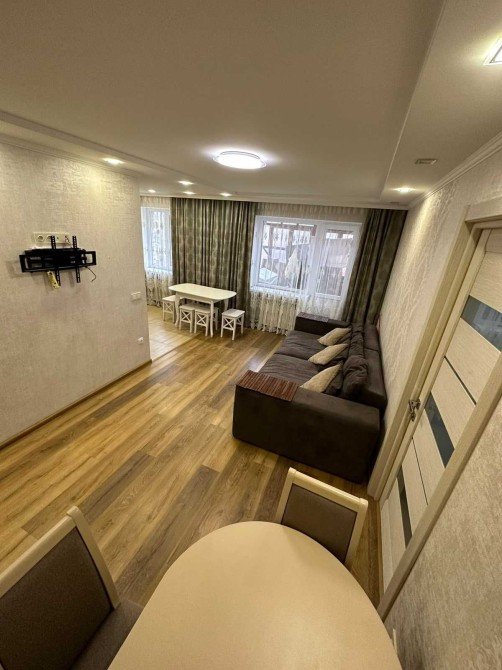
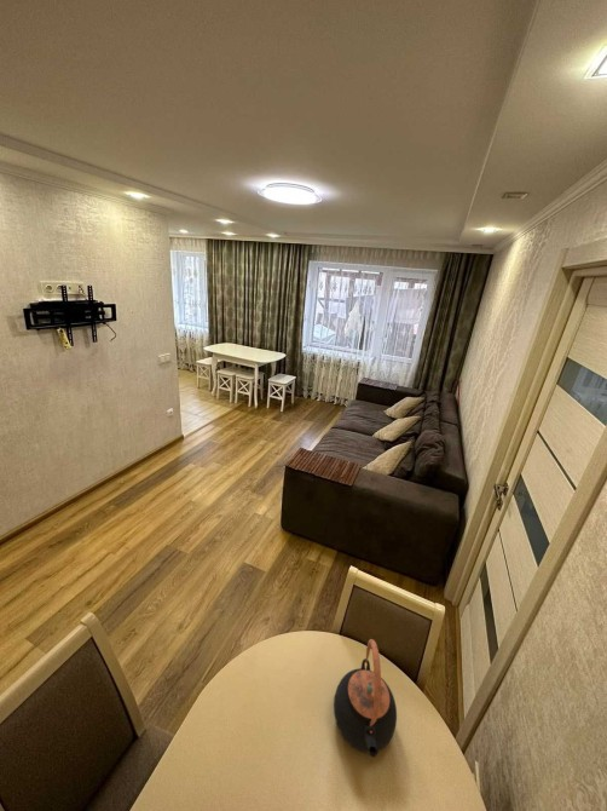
+ teapot [333,638,398,758]
